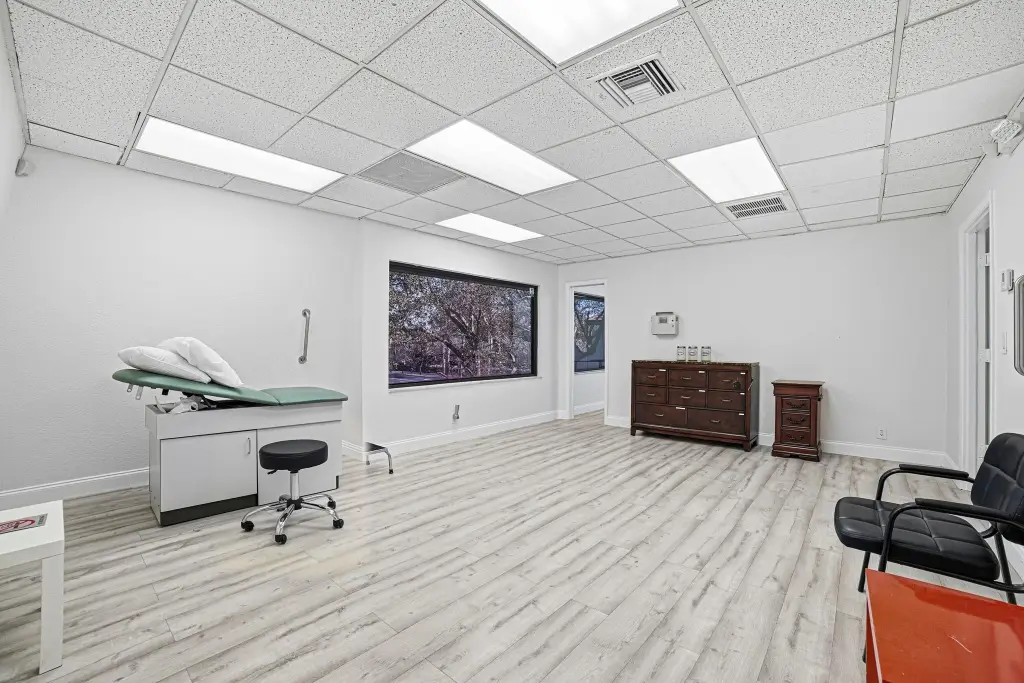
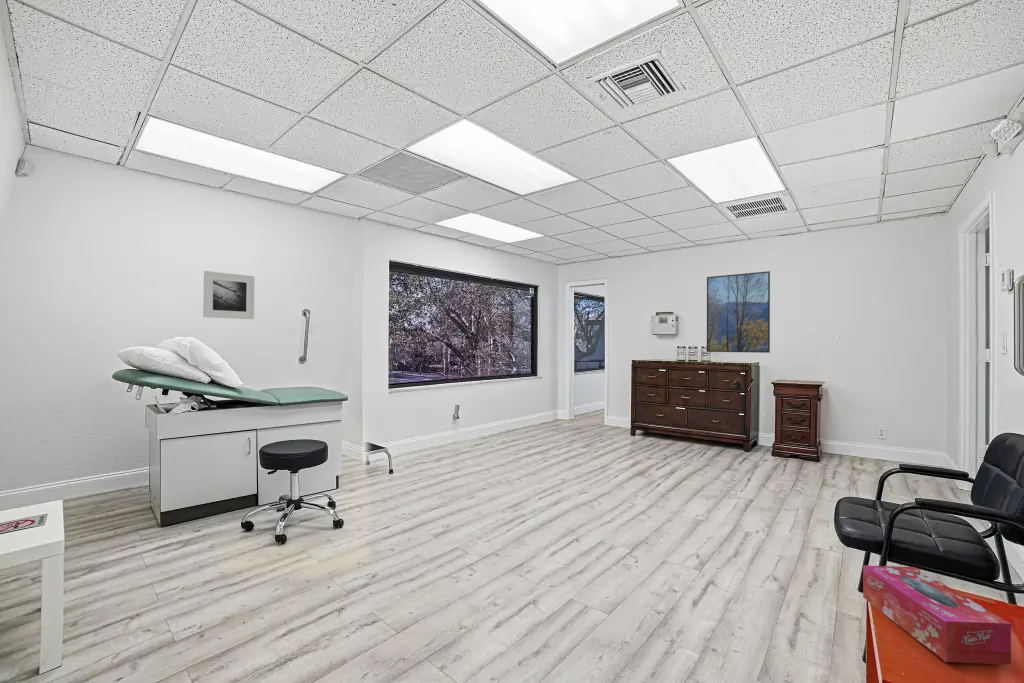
+ tissue box [862,564,1012,666]
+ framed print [706,270,771,354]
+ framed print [202,270,256,320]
